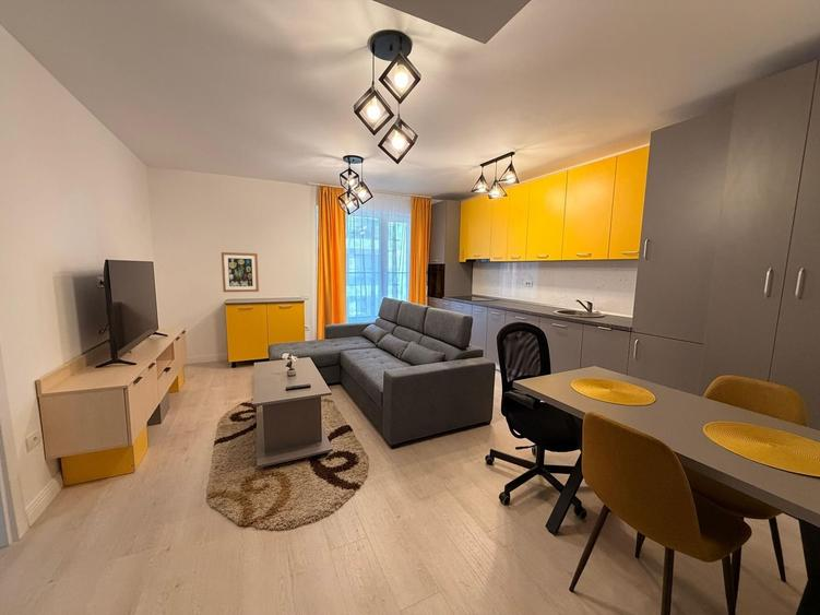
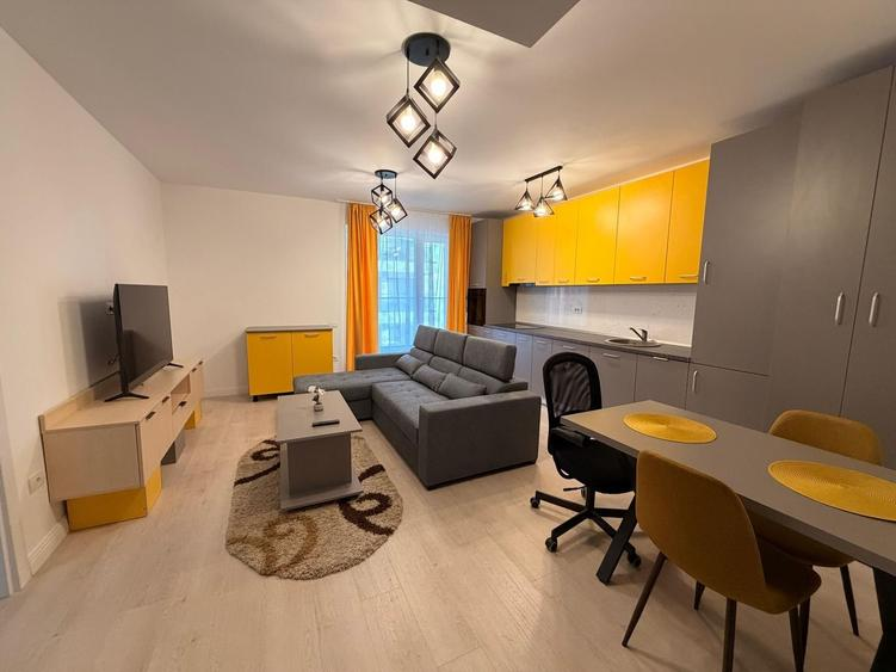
- wall art [221,251,260,293]
